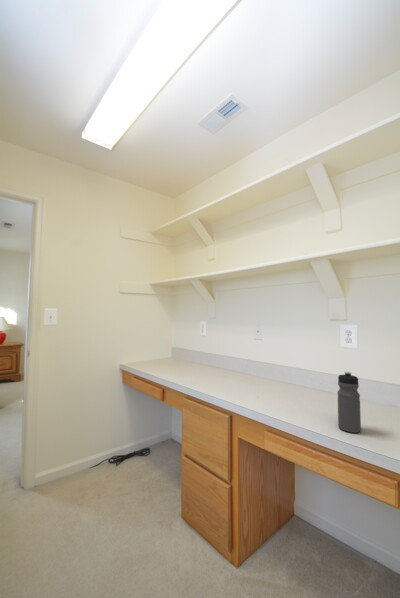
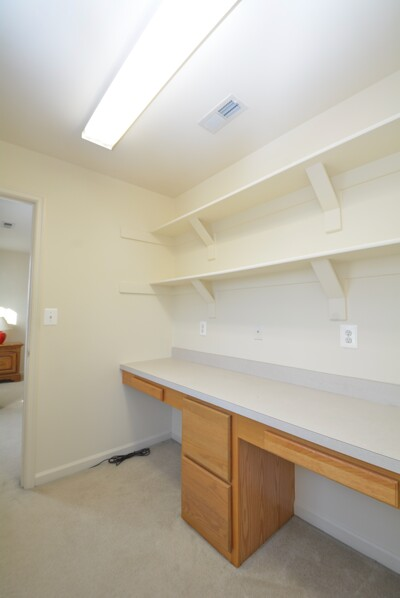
- water bottle [337,371,362,434]
